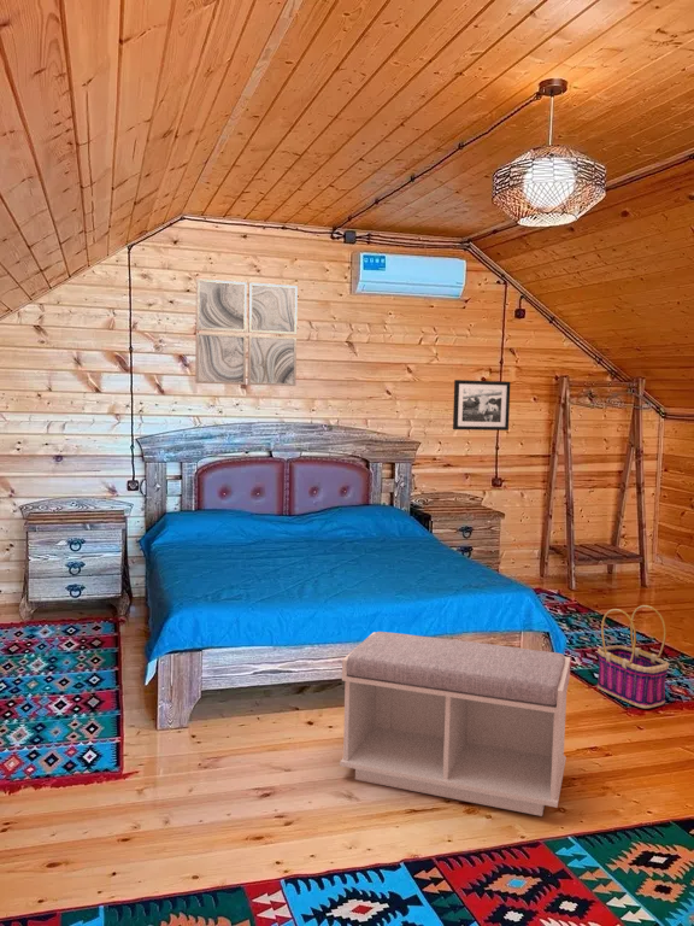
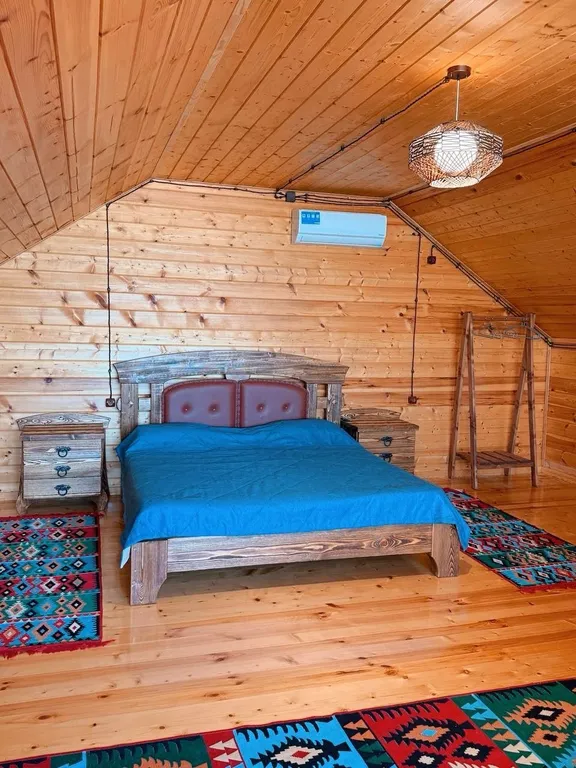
- wall art [194,277,299,387]
- bench [339,631,572,817]
- picture frame [452,379,512,432]
- basket [596,604,670,709]
